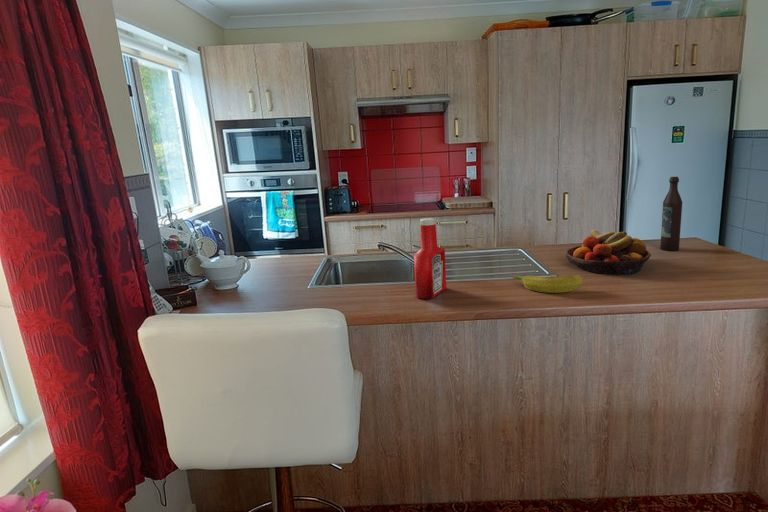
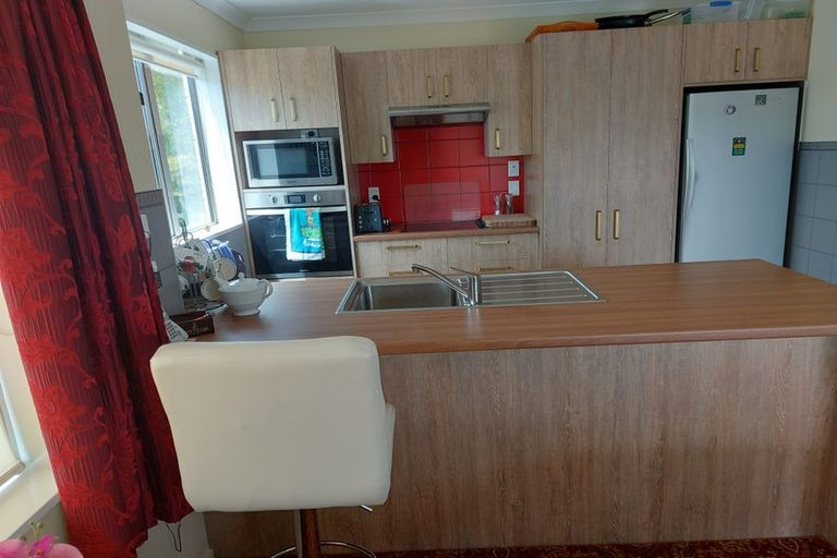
- fruit bowl [565,229,652,275]
- wine bottle [659,176,683,252]
- banana [511,274,584,294]
- soap bottle [413,217,447,300]
